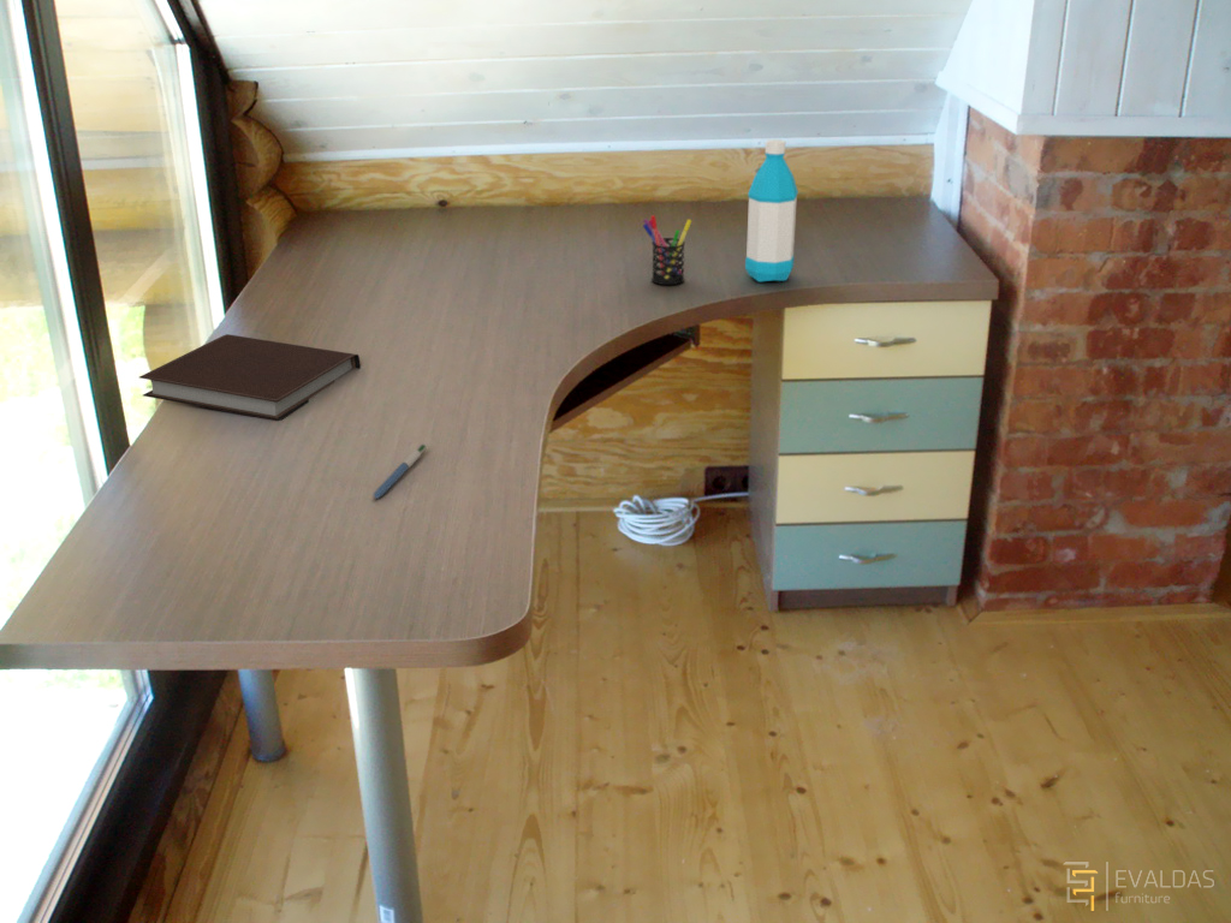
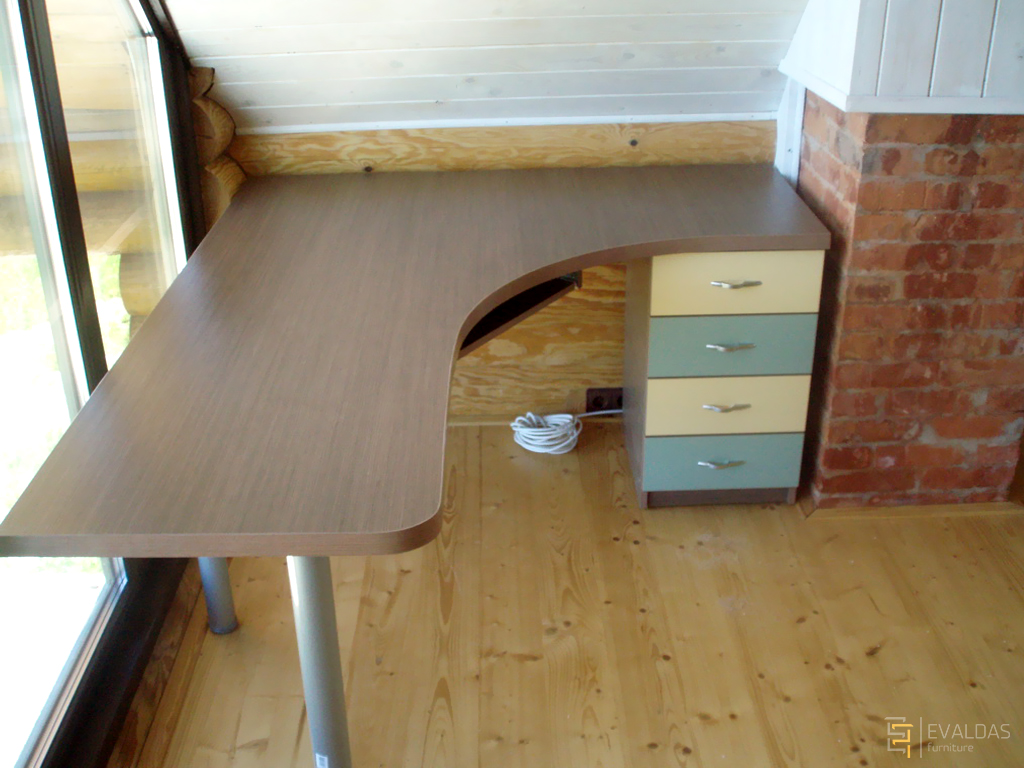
- water bottle [744,138,799,284]
- pen [371,442,428,501]
- pen holder [642,214,692,286]
- notebook [138,333,362,422]
